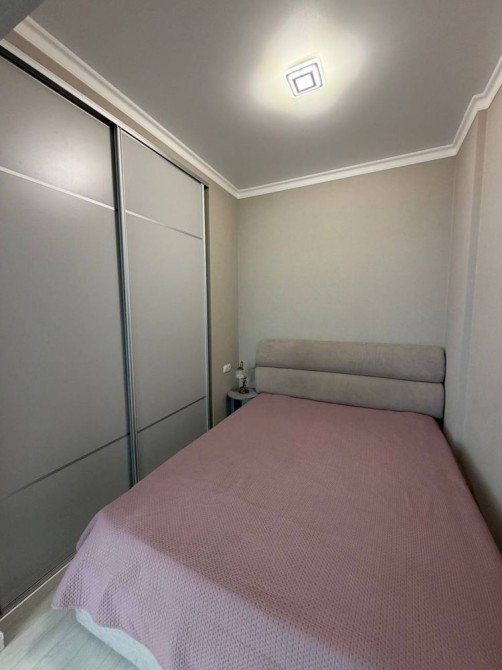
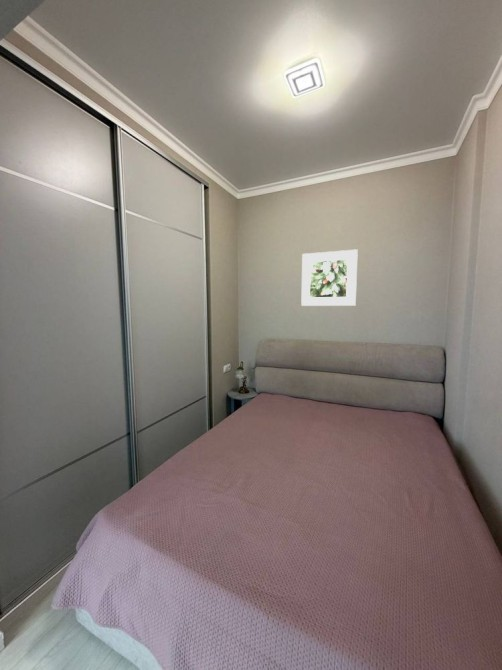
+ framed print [300,249,359,307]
